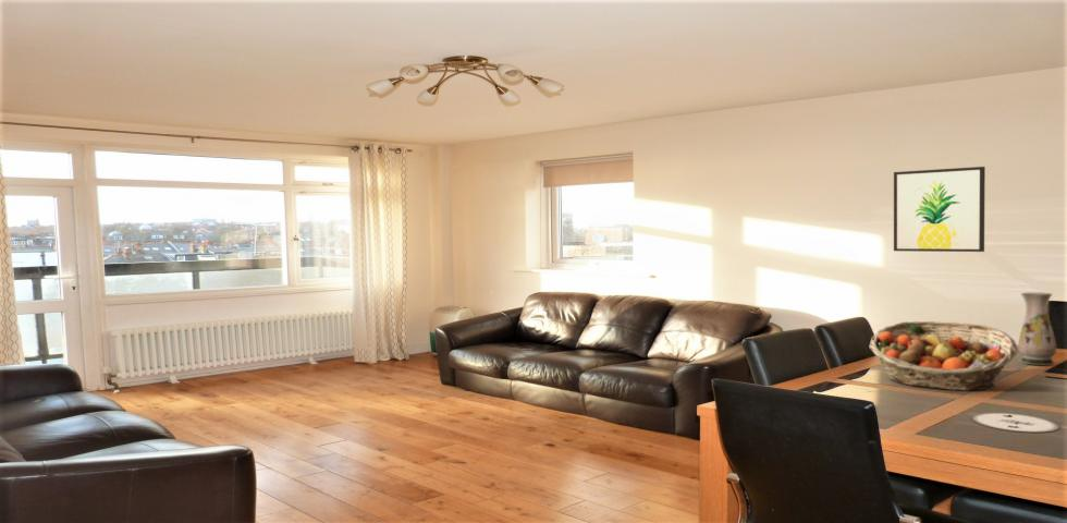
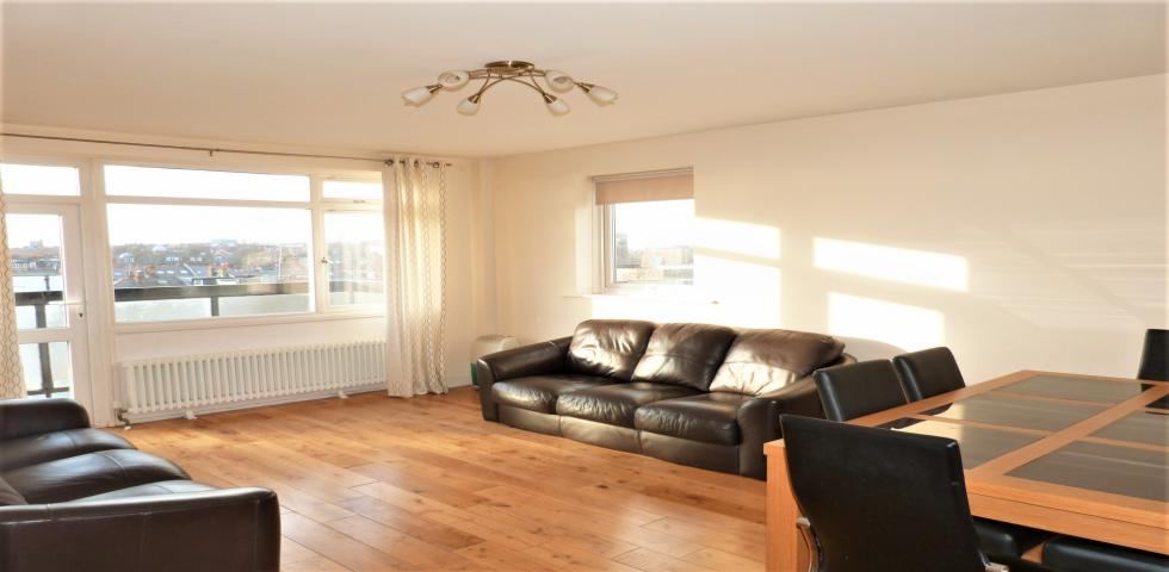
- plate [971,412,1060,434]
- vase [1017,292,1057,366]
- fruit basket [868,320,1019,392]
- wall art [893,166,986,253]
